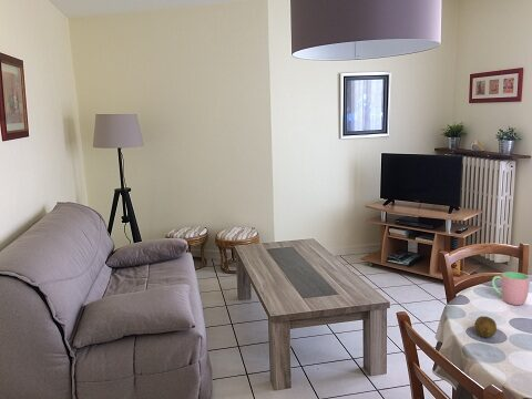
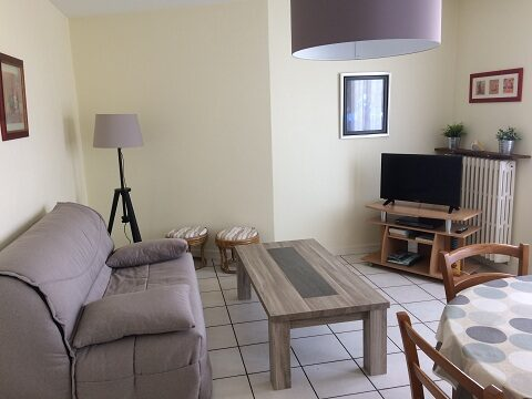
- fruit [473,315,498,338]
- cup [491,270,531,306]
